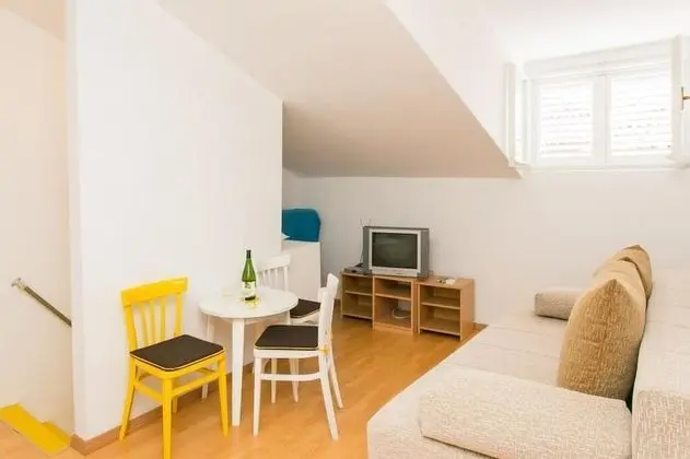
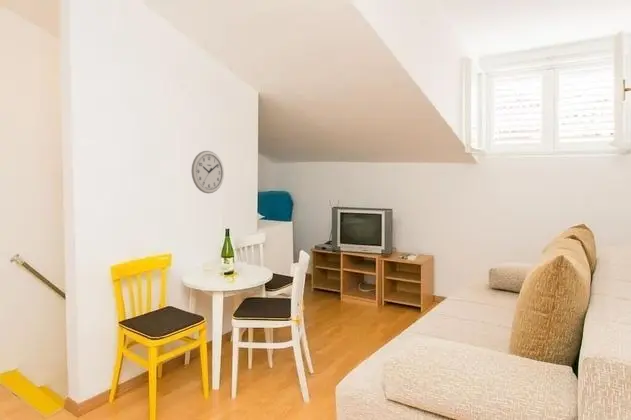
+ wall clock [190,150,225,194]
